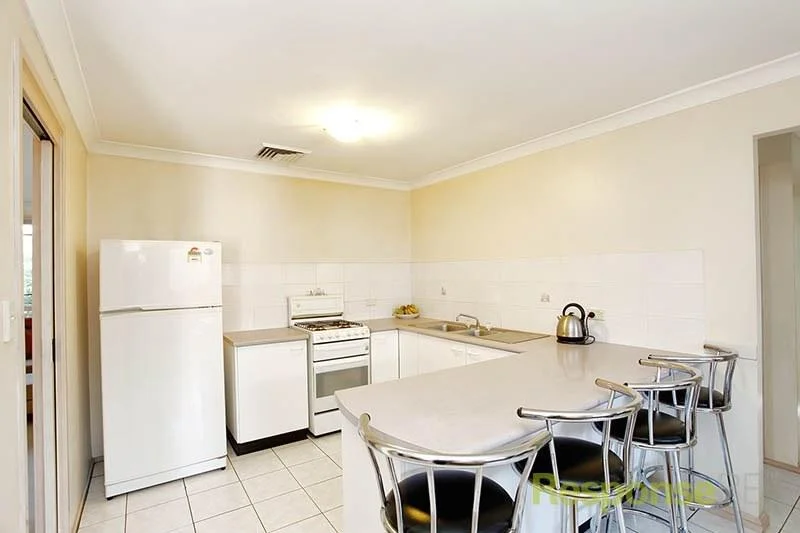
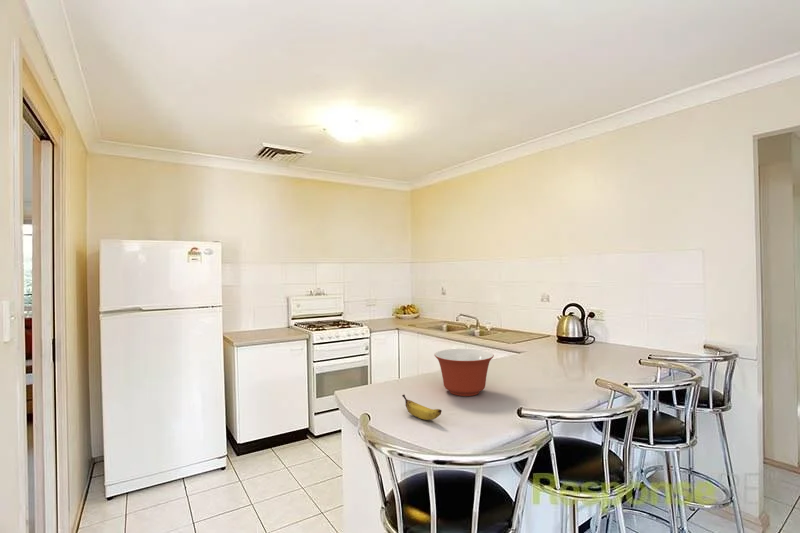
+ banana [401,394,442,421]
+ mixing bowl [434,348,495,397]
